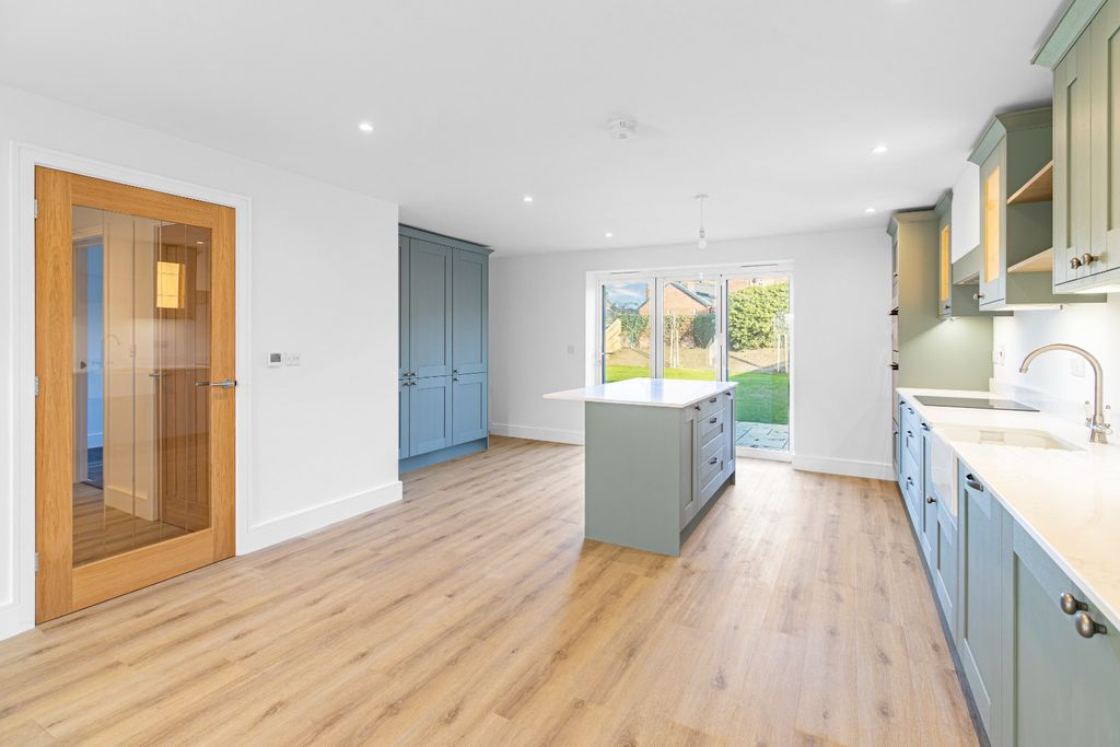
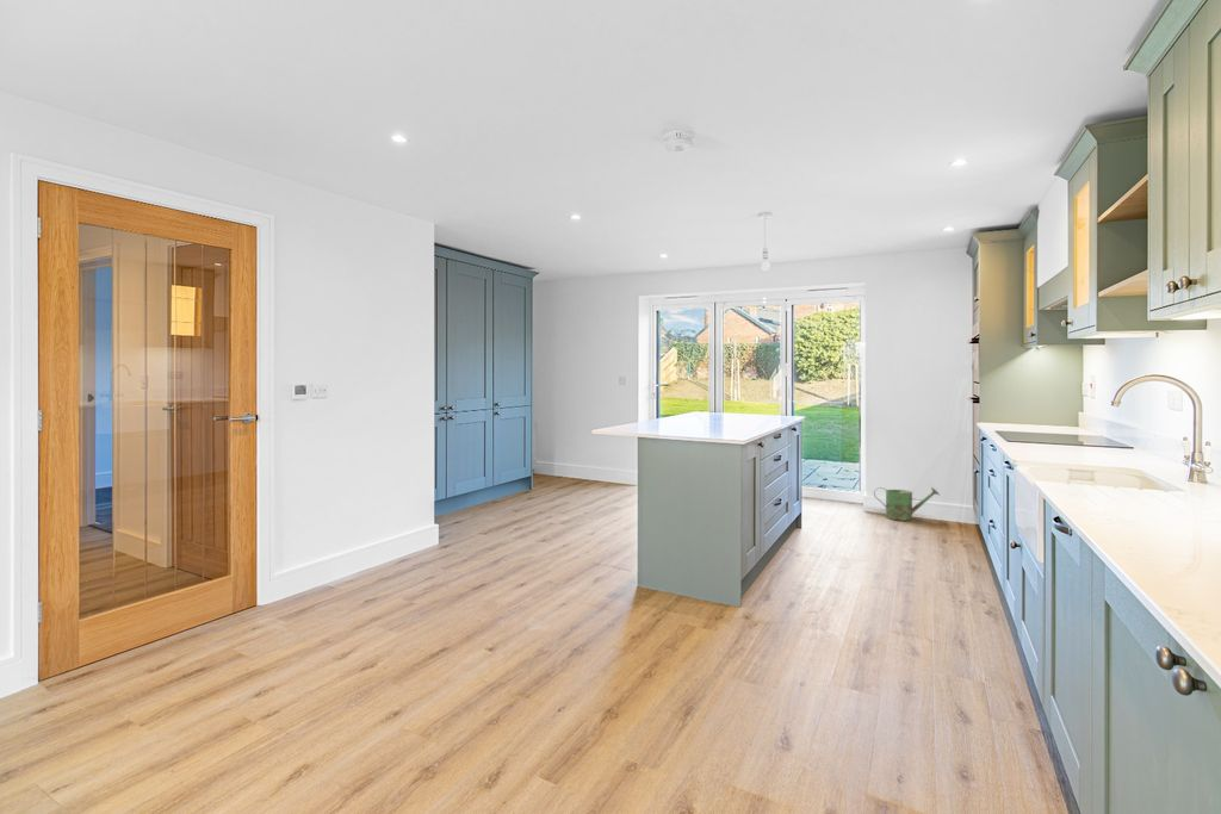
+ watering can [873,486,941,522]
